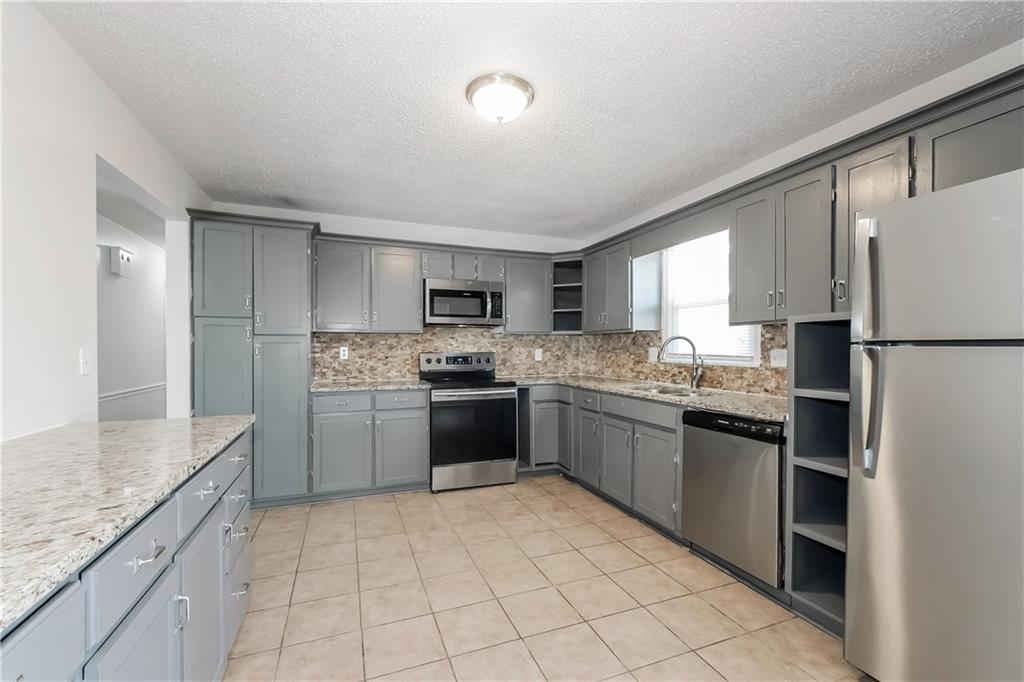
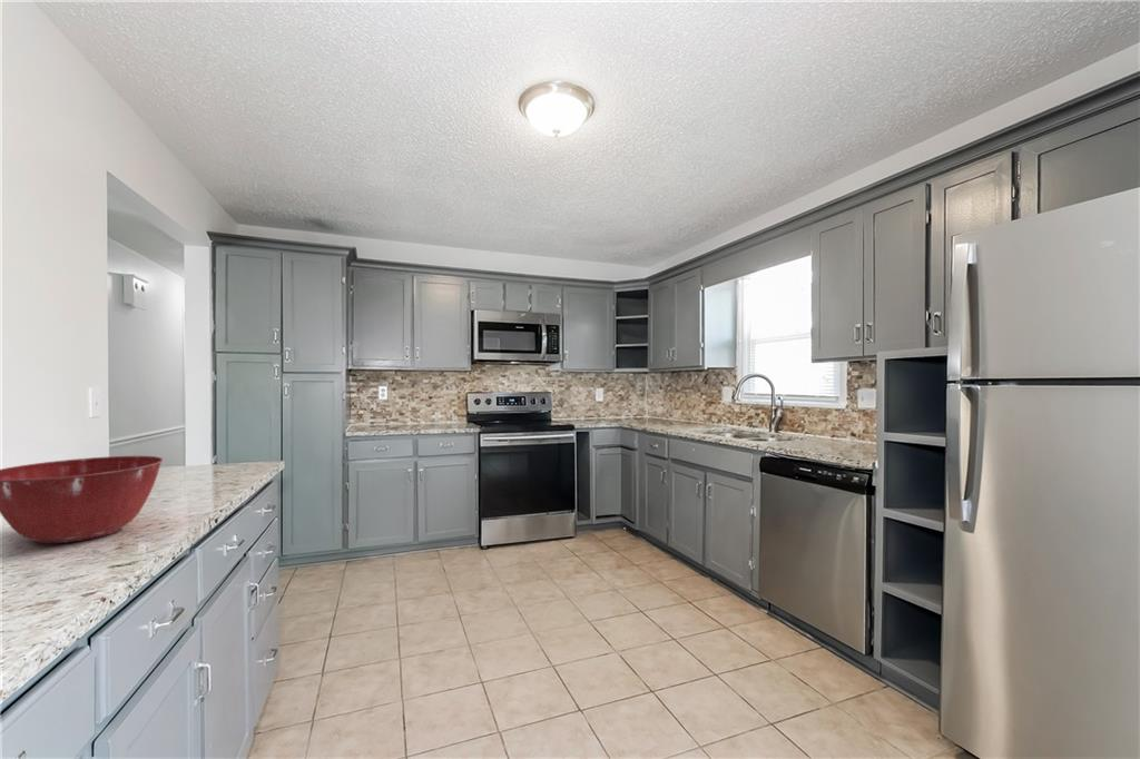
+ mixing bowl [0,455,164,544]
